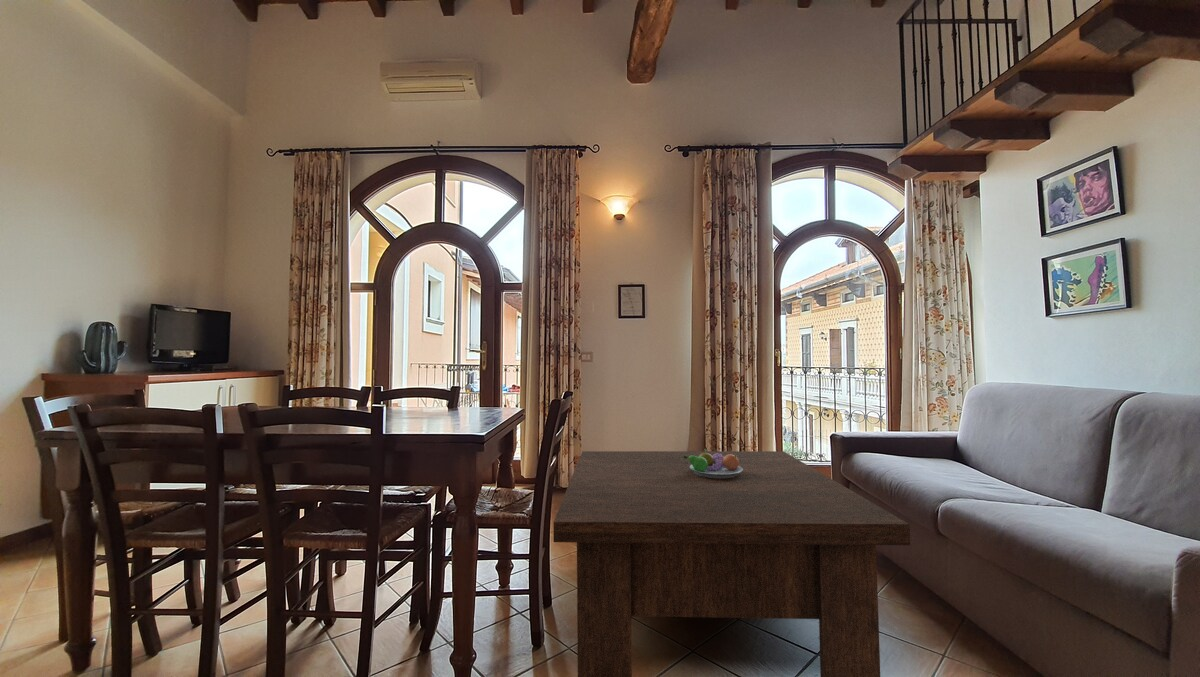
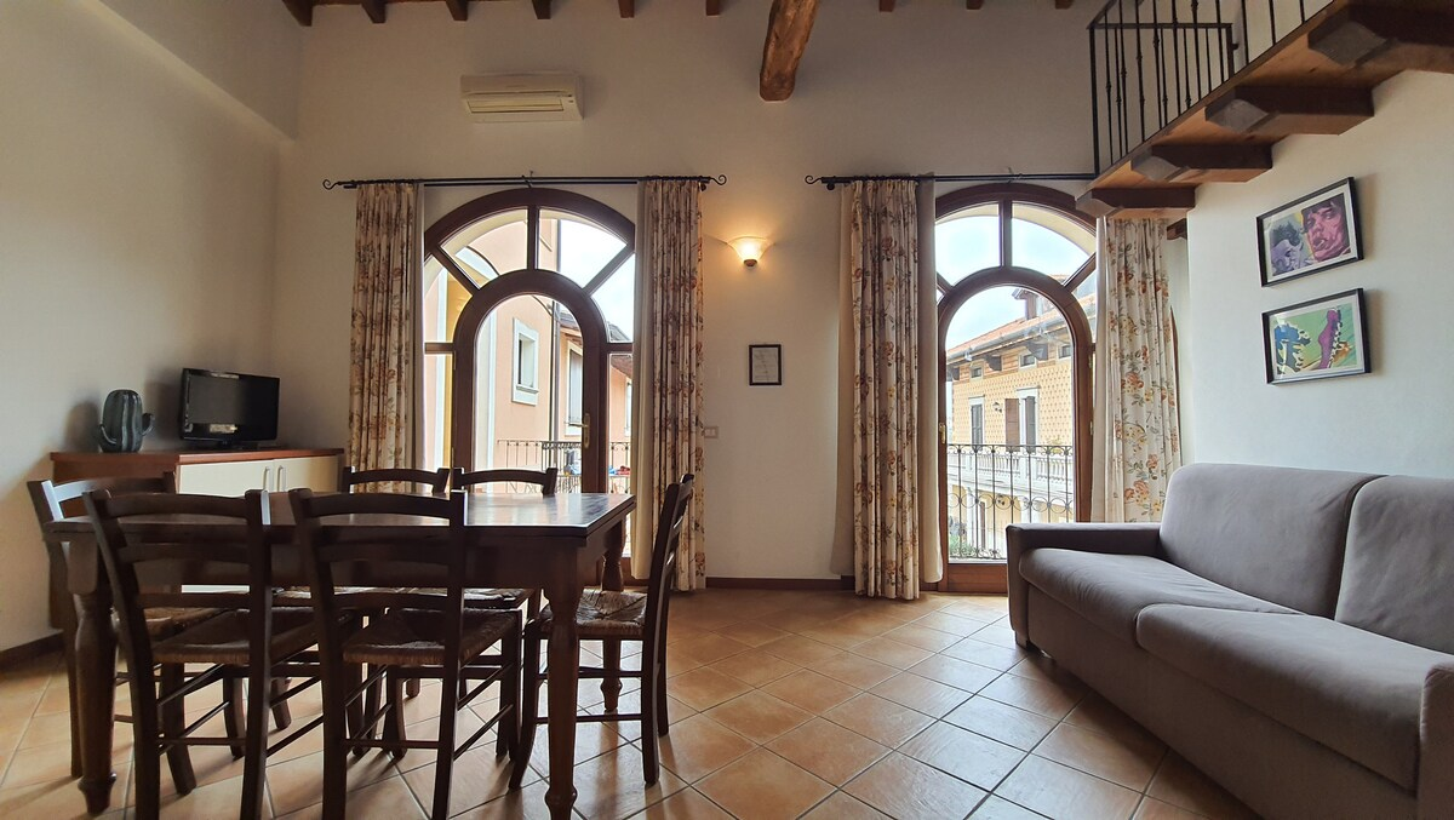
- coffee table [552,450,911,677]
- fruit bowl [684,448,743,478]
